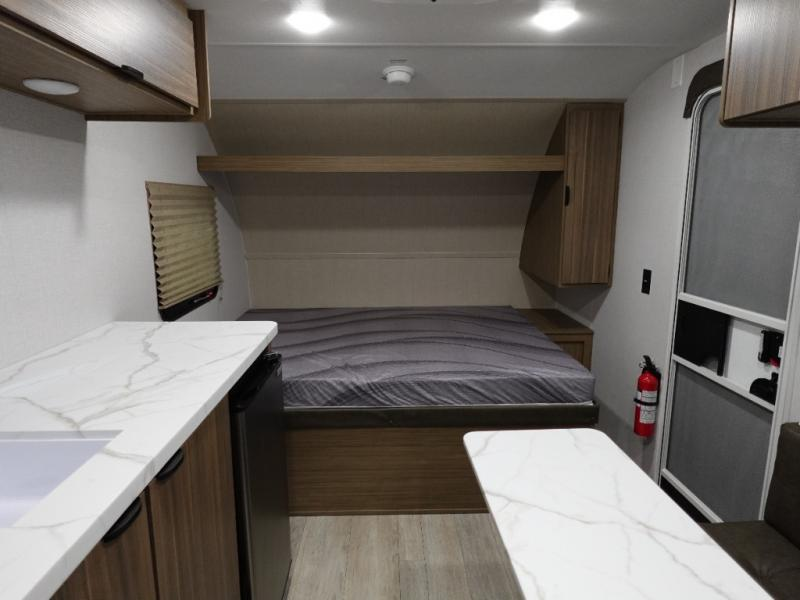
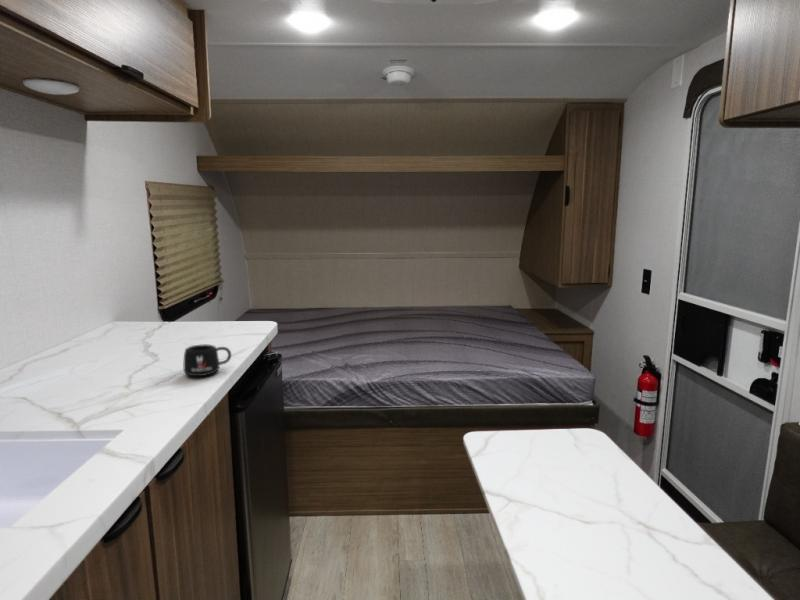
+ mug [183,343,232,377]
